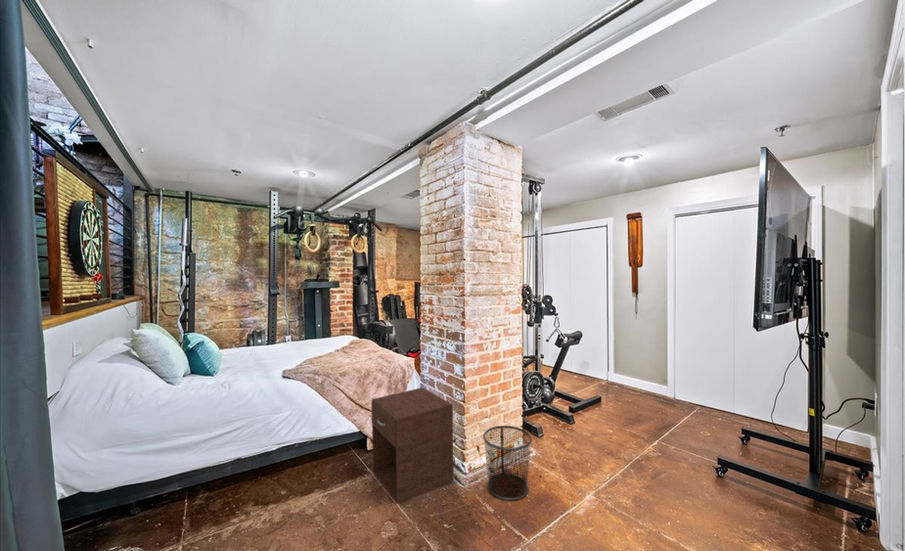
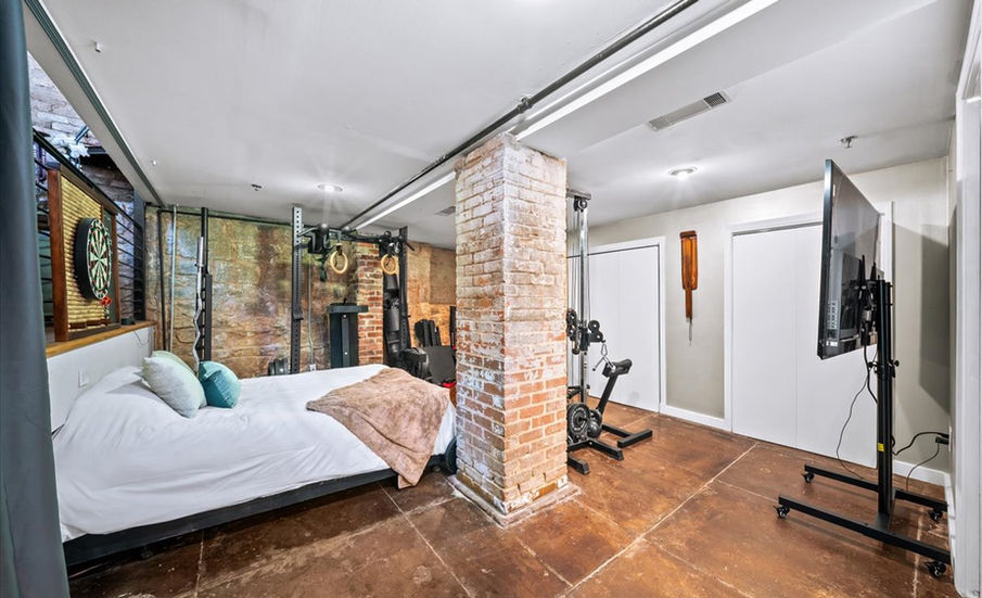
- waste bin [482,425,533,501]
- nightstand [370,386,454,505]
